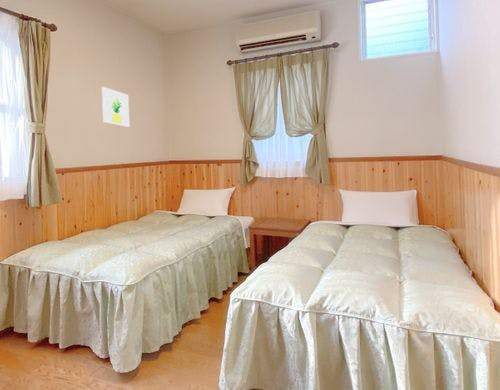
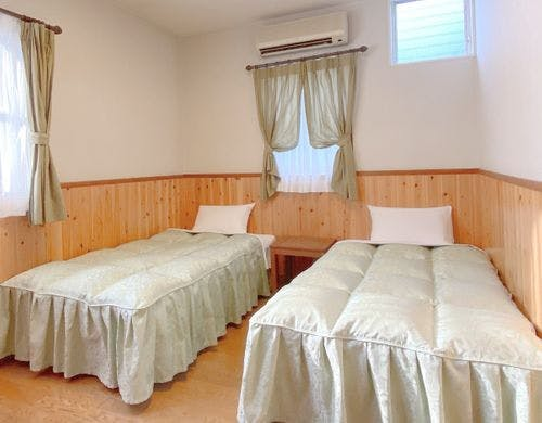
- wall art [101,86,130,128]
